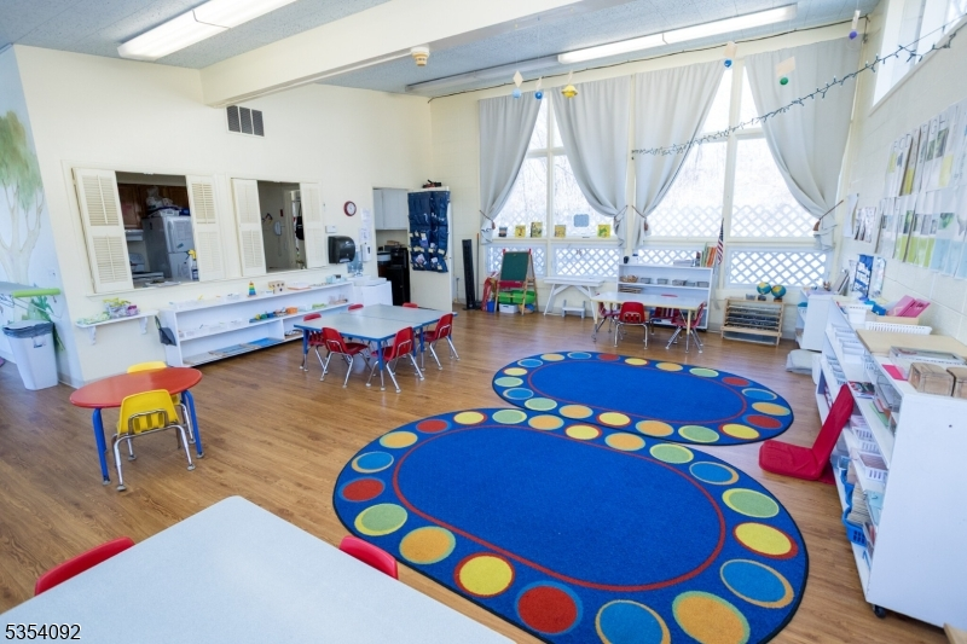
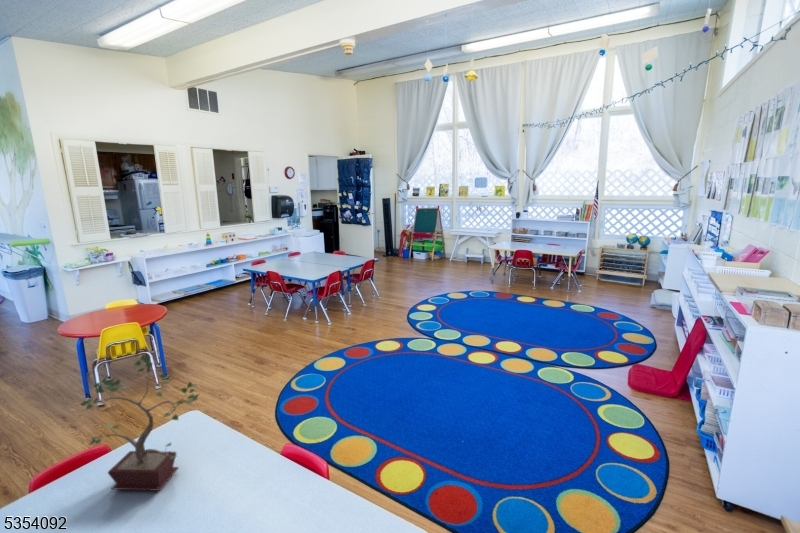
+ potted plant [78,353,200,492]
